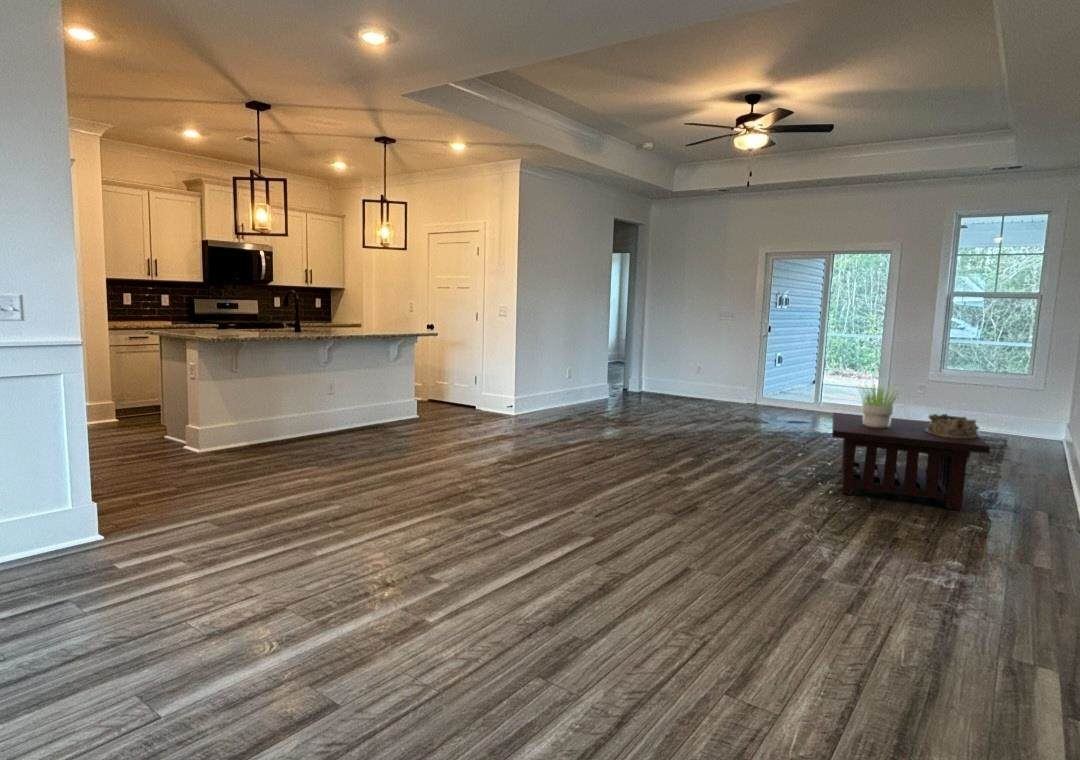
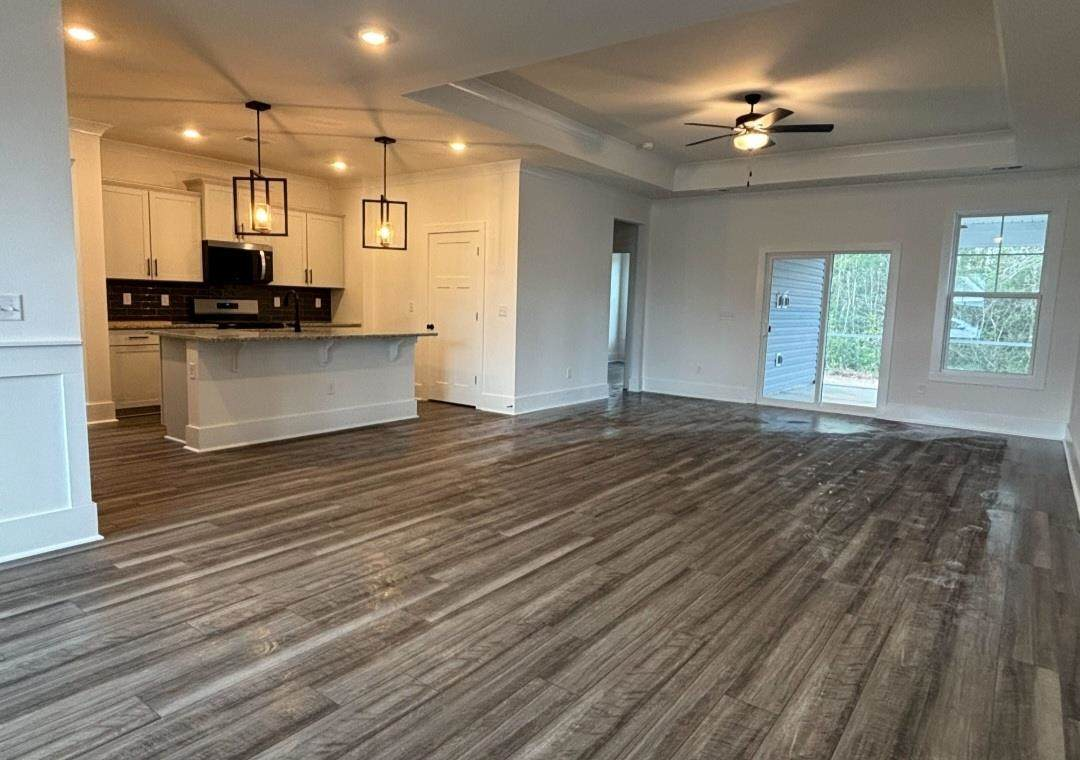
- potted plant [854,382,905,428]
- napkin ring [925,413,980,438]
- coffee table [831,412,991,511]
